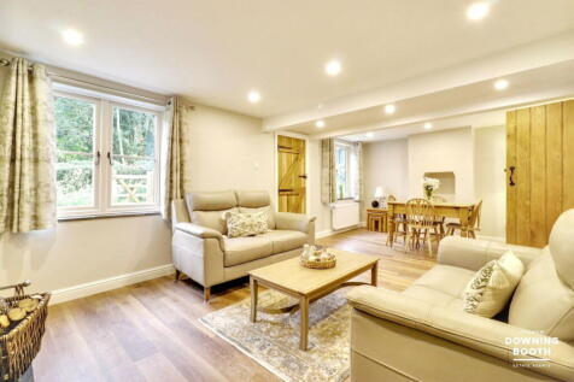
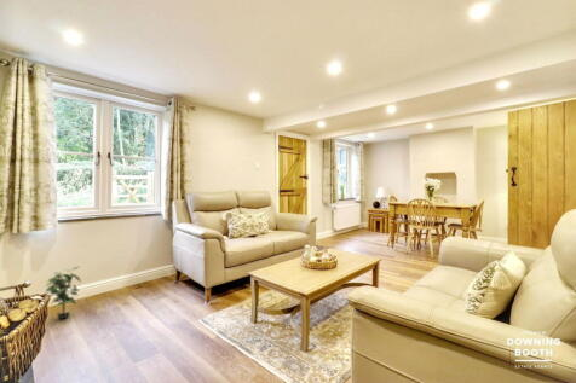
+ potted plant [45,265,82,320]
